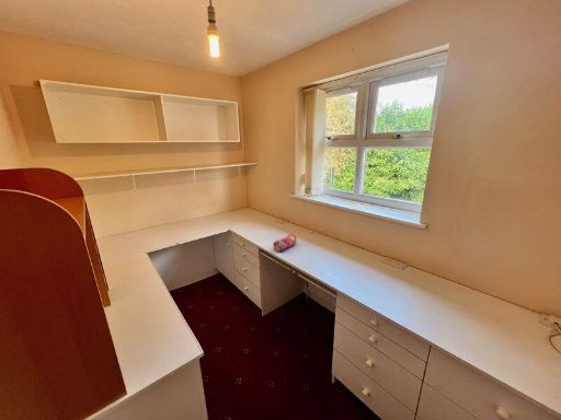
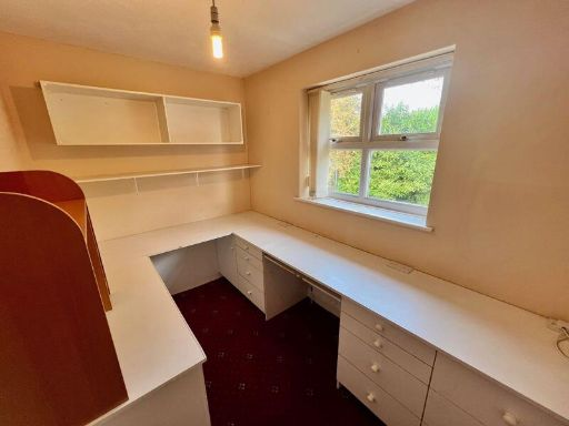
- pencil case [272,232,298,253]
